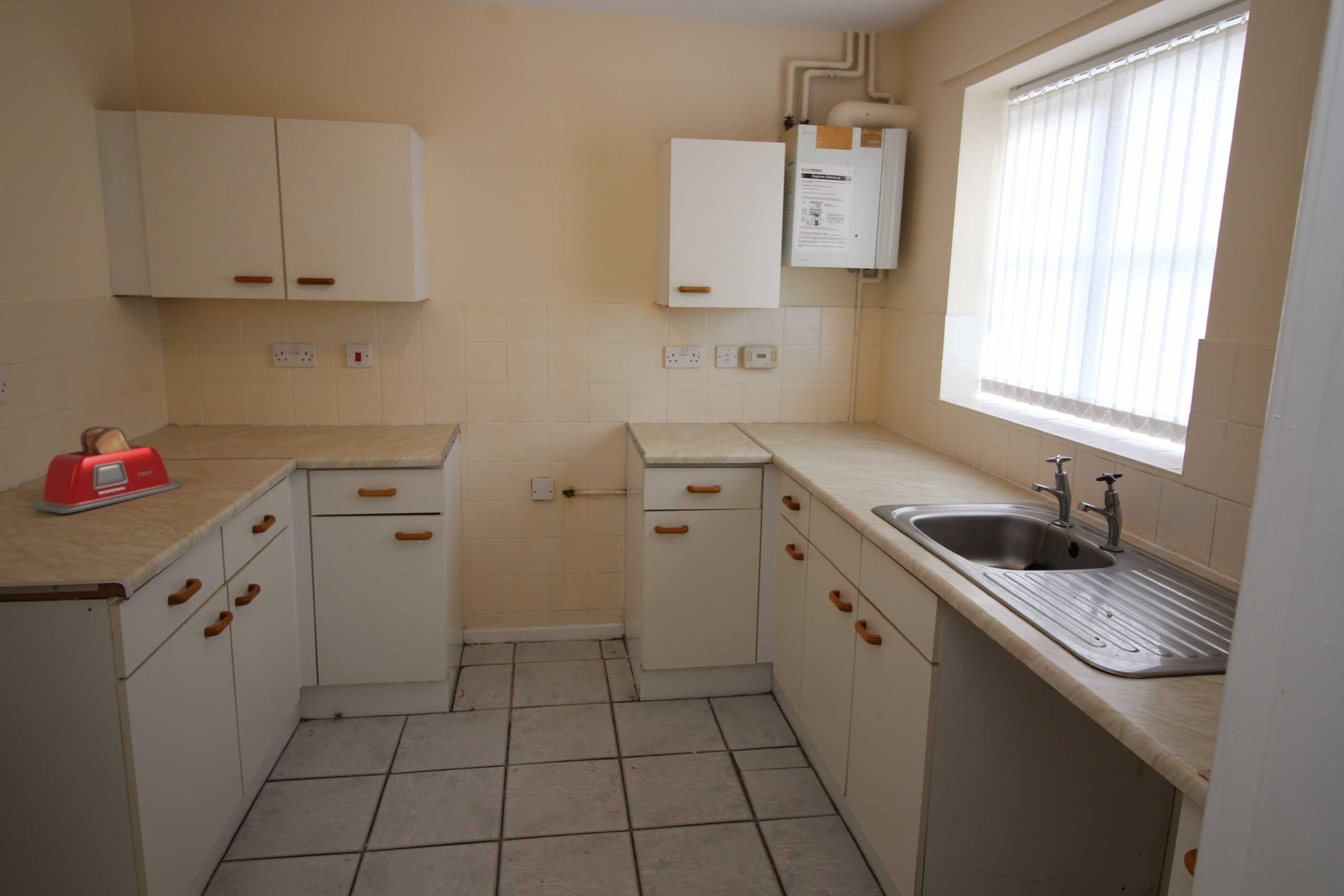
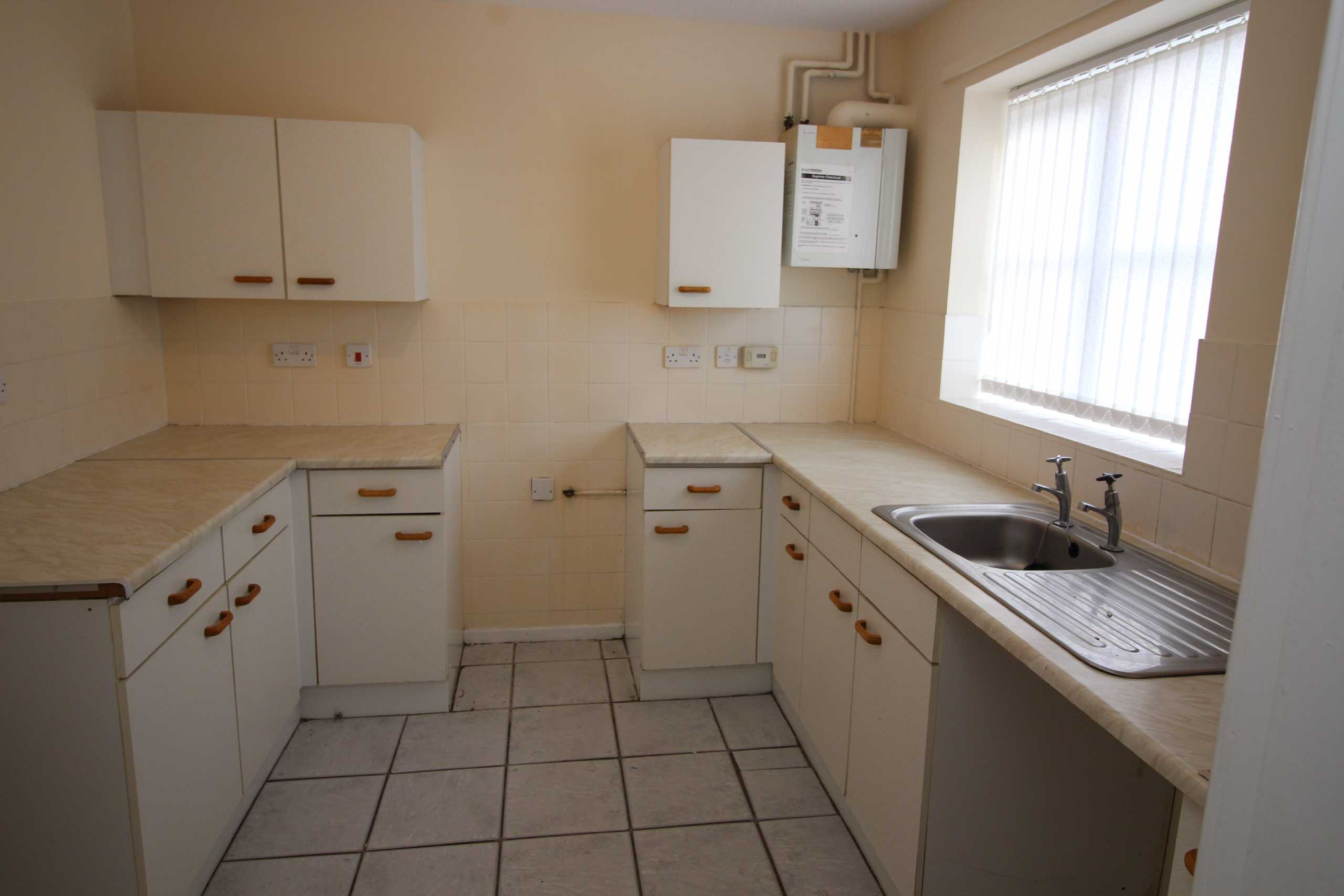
- toaster [30,426,181,514]
